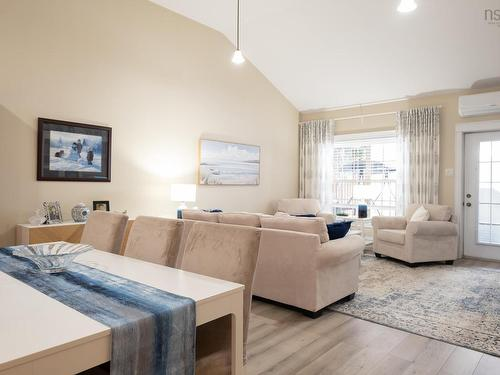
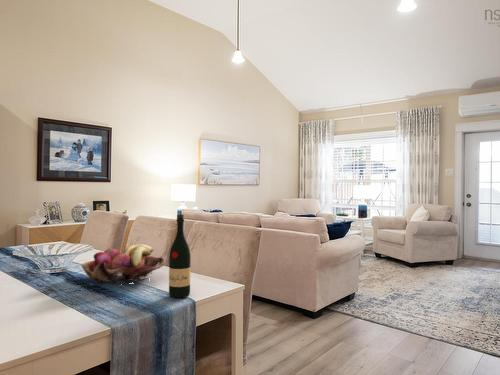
+ fruit basket [80,243,166,285]
+ wine bottle [168,213,192,299]
